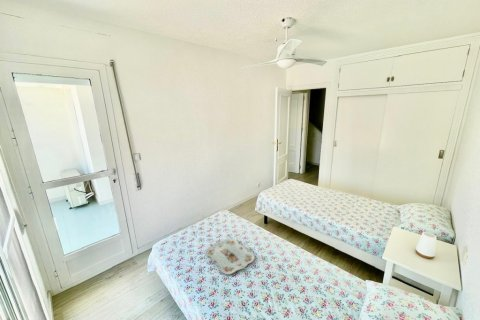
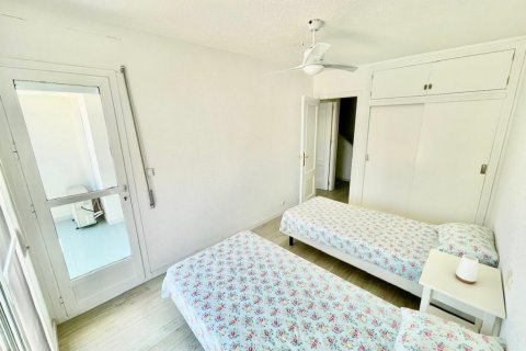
- serving tray [205,238,256,275]
